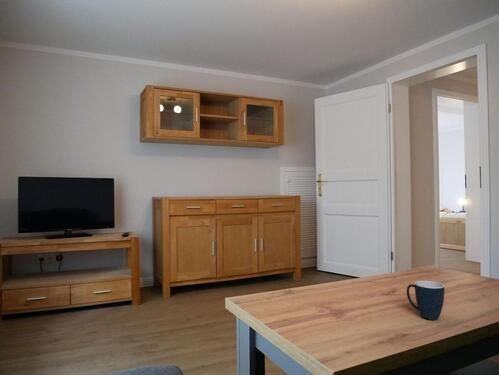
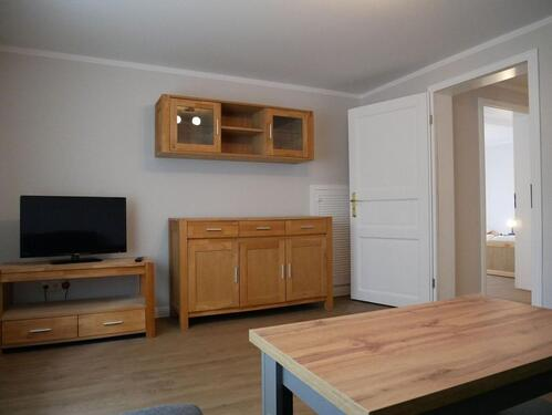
- mug [406,280,445,321]
